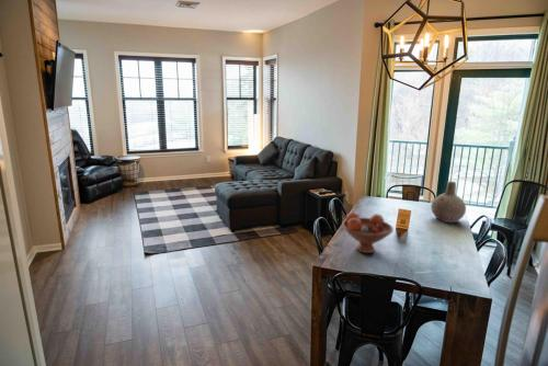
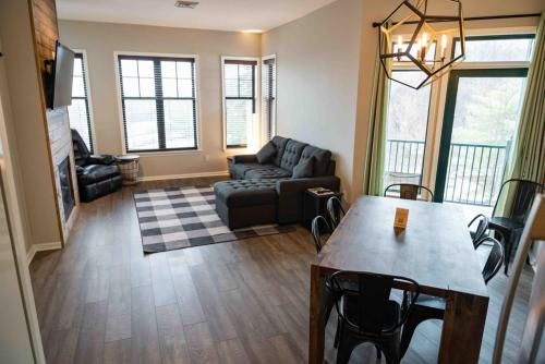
- vase [430,181,467,224]
- fruit bowl [341,211,395,254]
